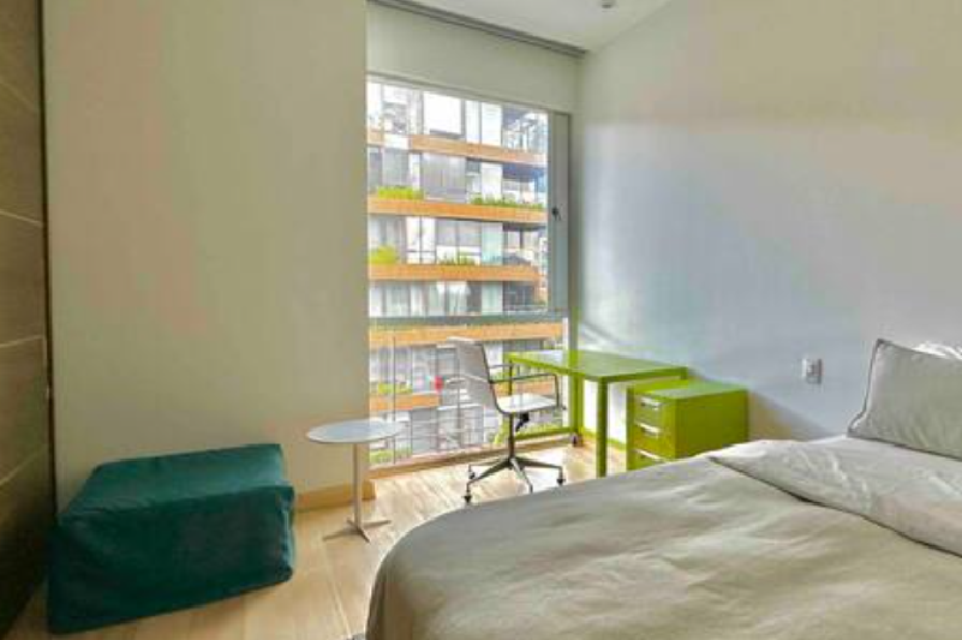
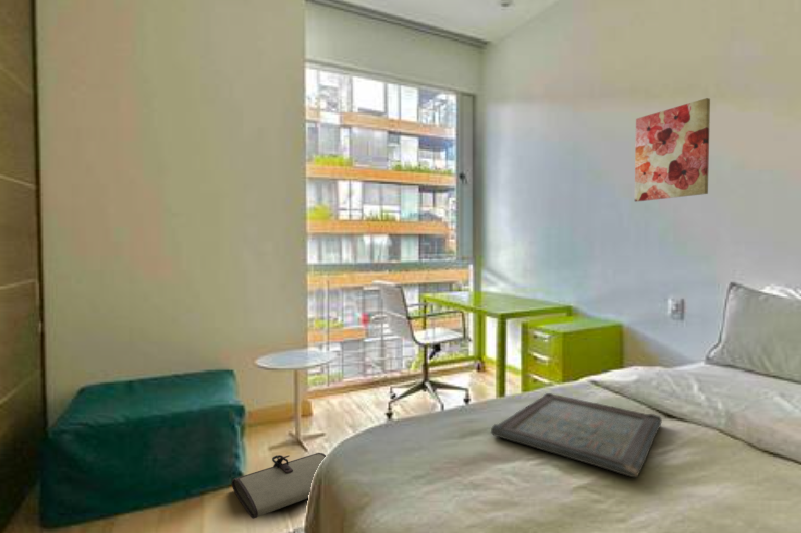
+ tool roll [231,452,327,520]
+ serving tray [490,392,663,478]
+ wall art [634,97,711,203]
